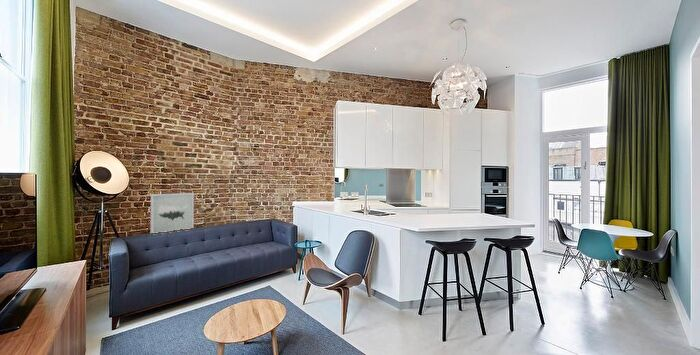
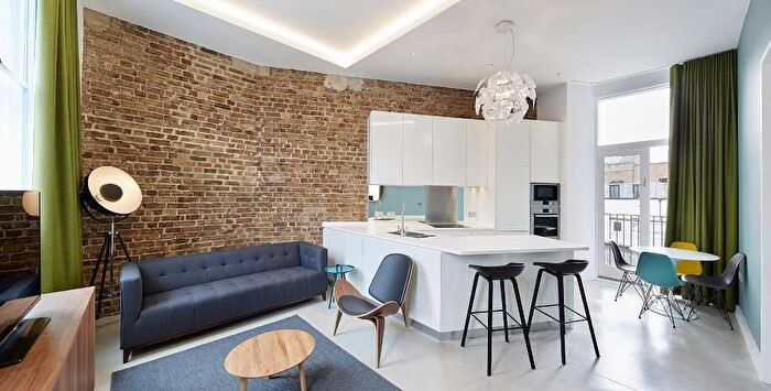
- wall art [150,192,195,234]
